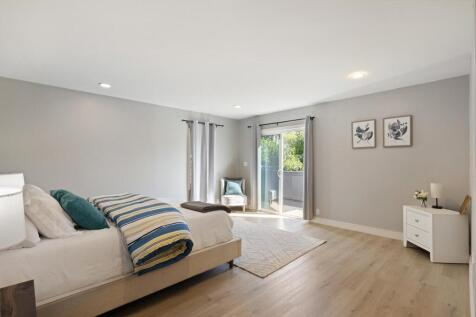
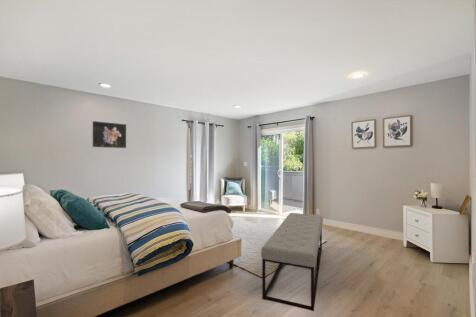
+ bench [260,212,324,312]
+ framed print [91,120,128,149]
